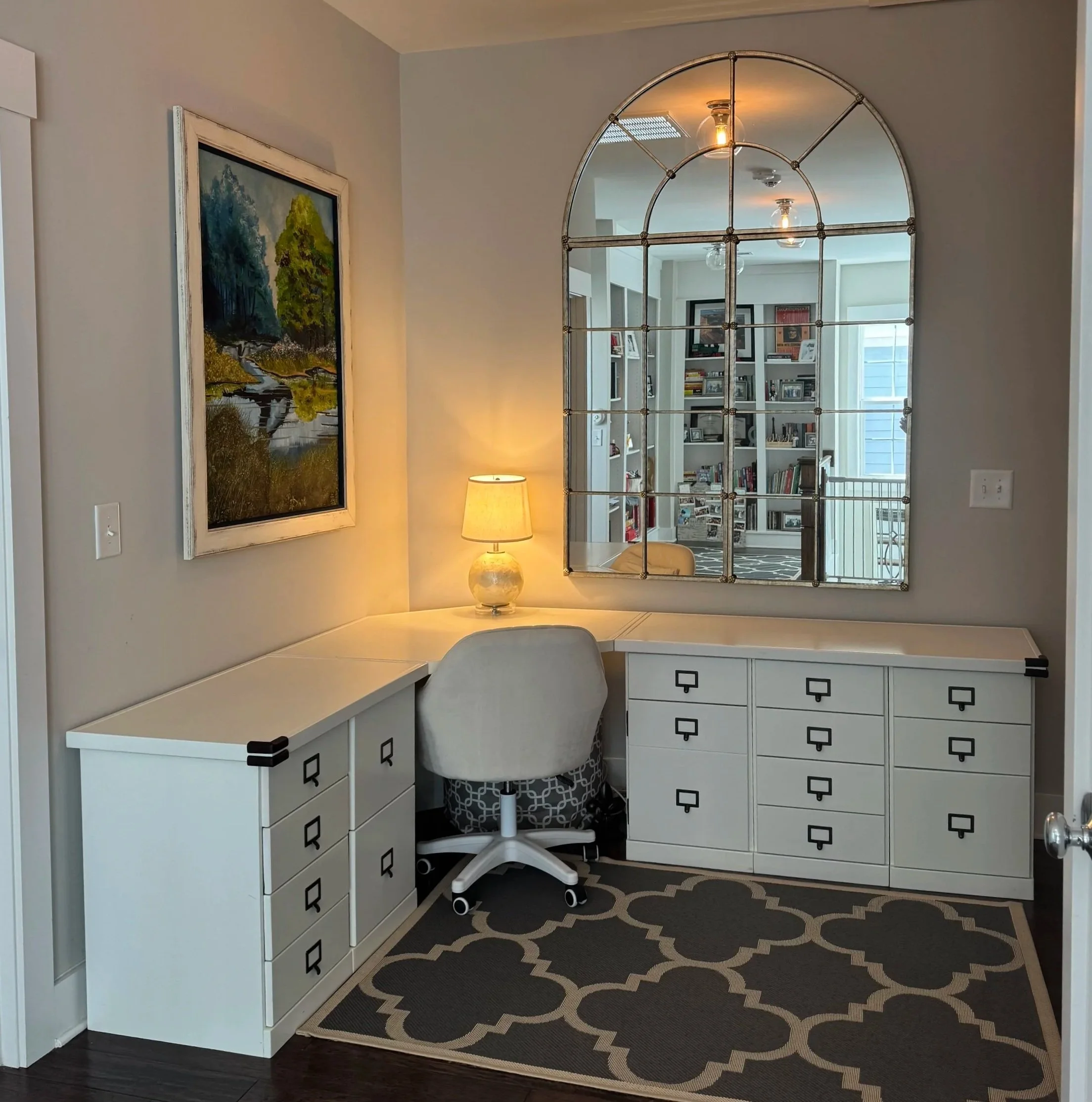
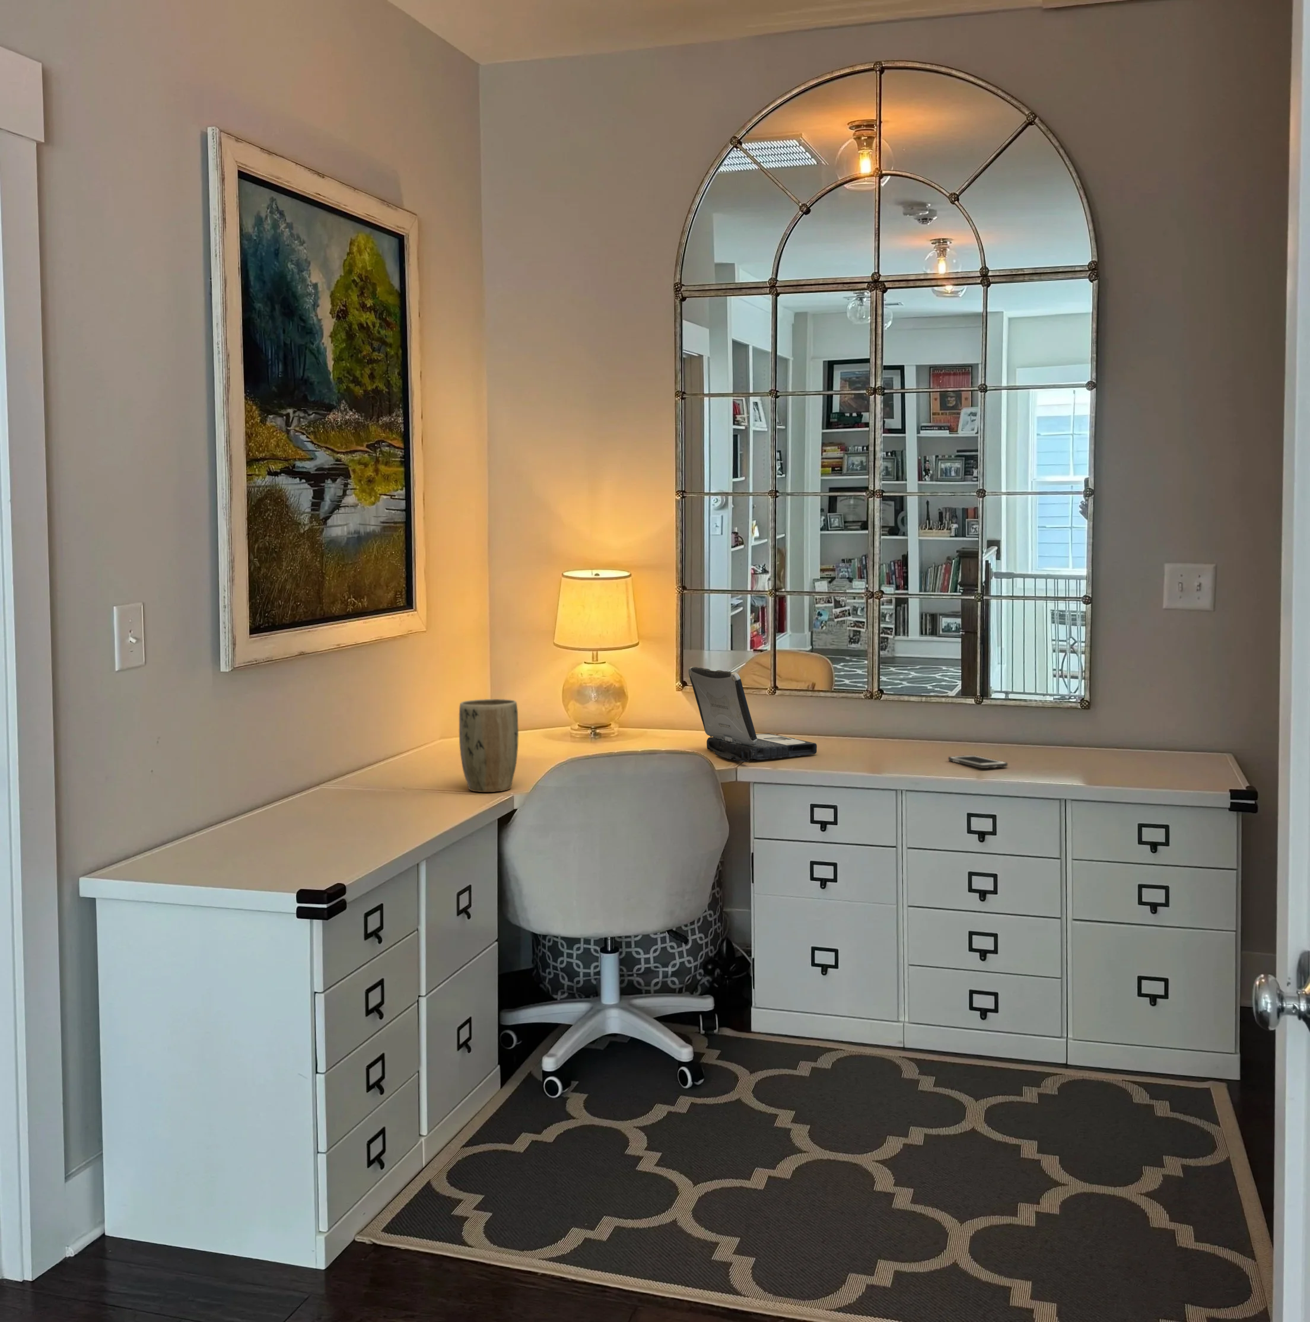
+ plant pot [458,698,519,793]
+ cell phone [948,755,1008,769]
+ laptop [687,666,818,763]
